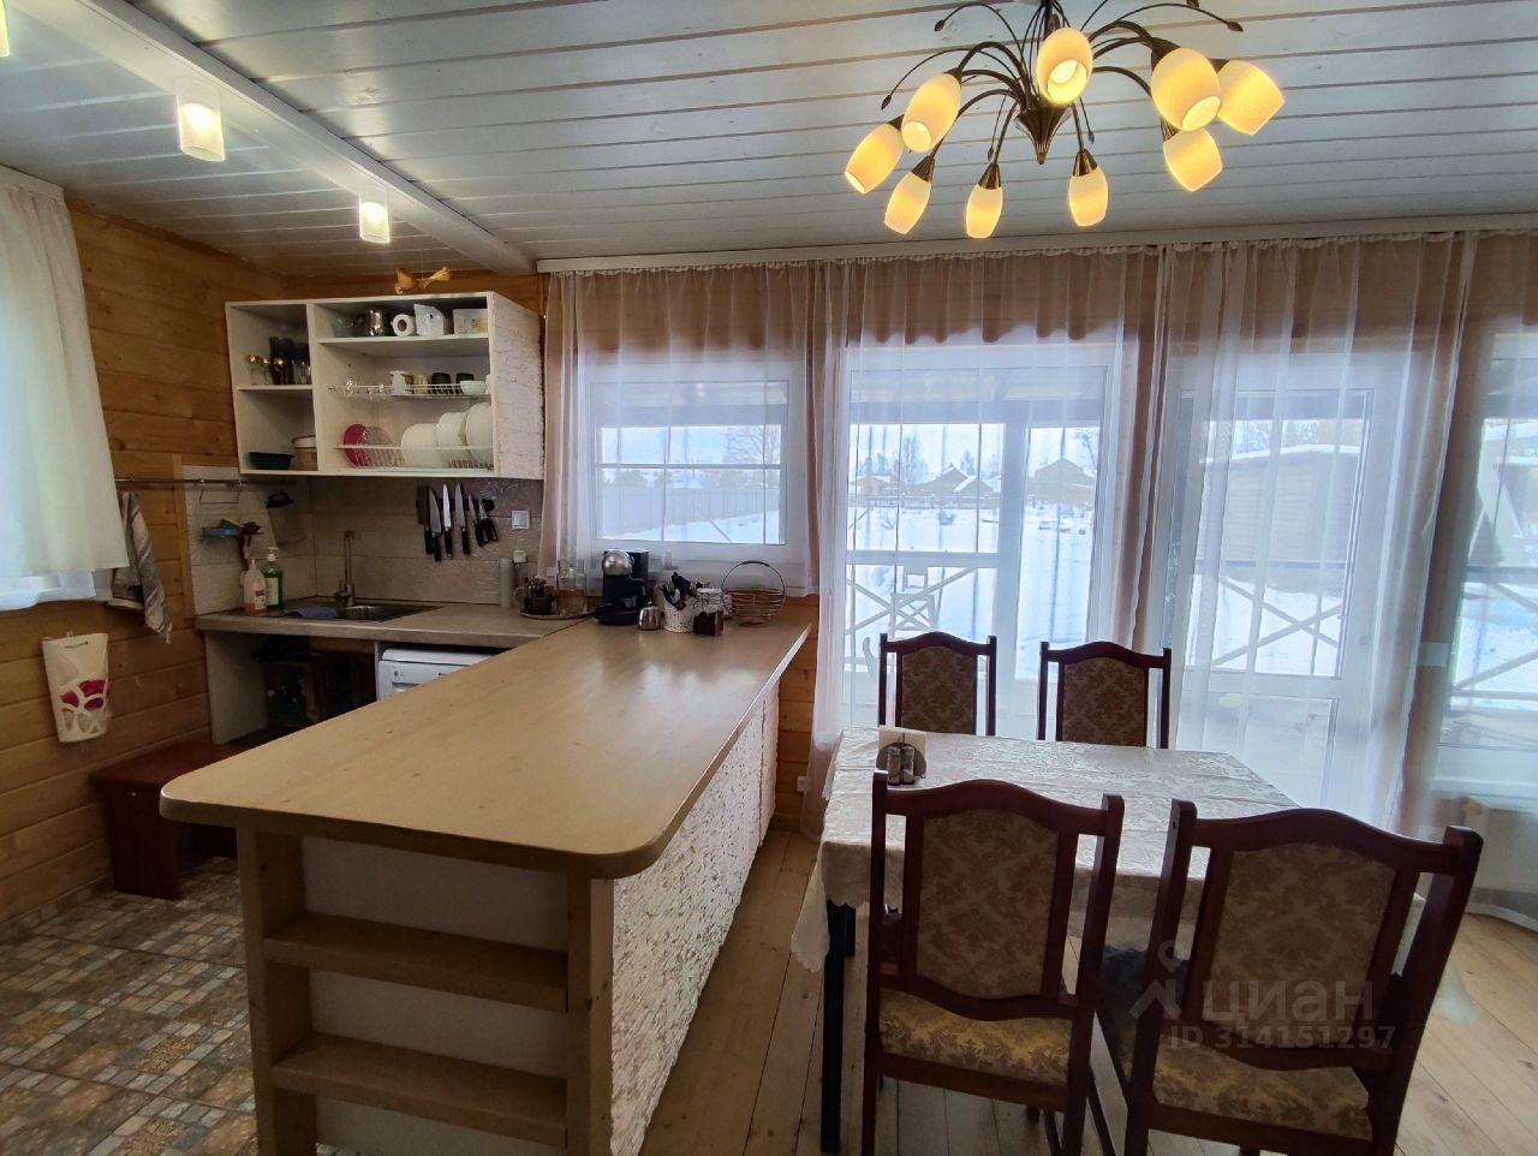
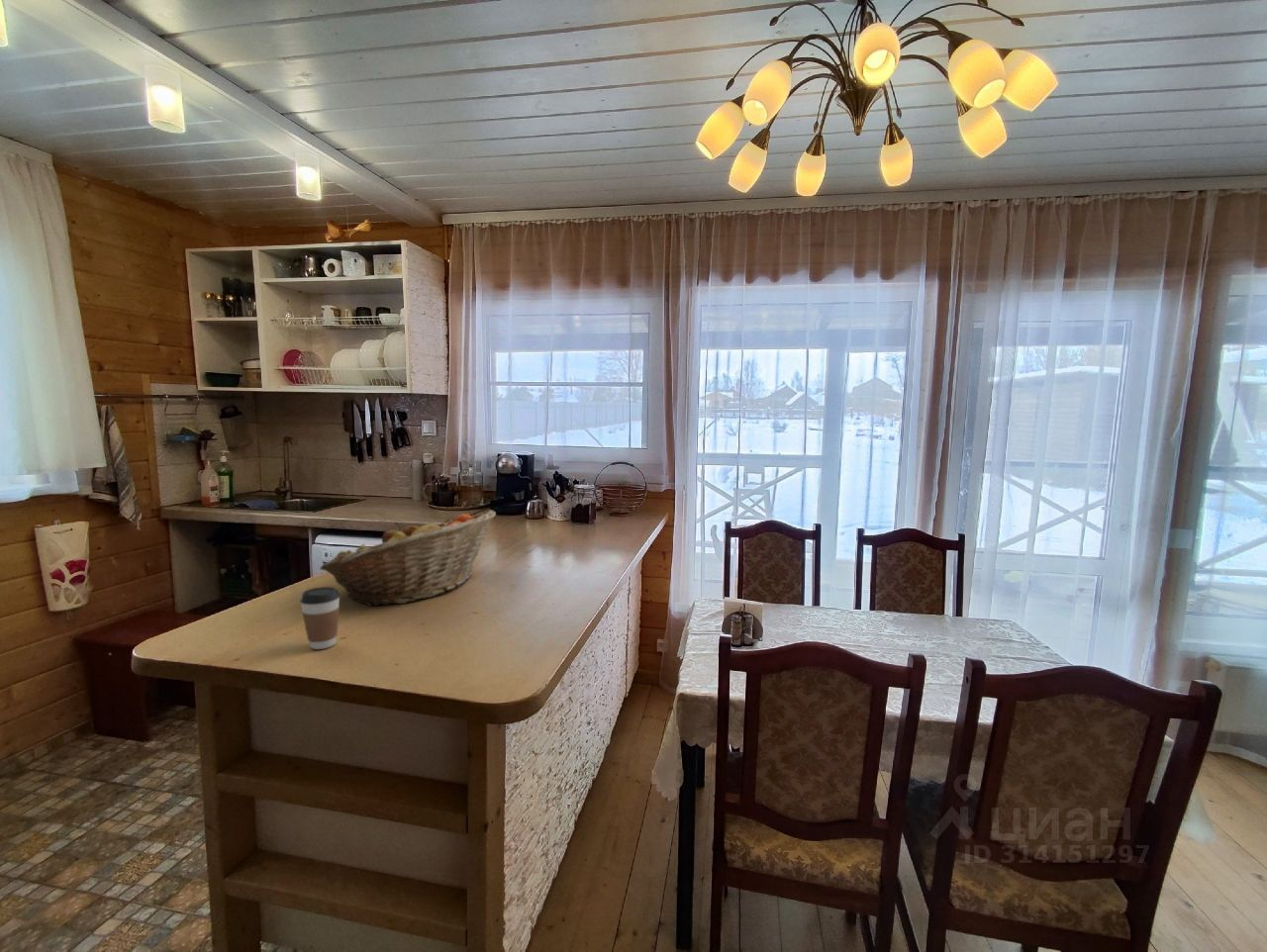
+ coffee cup [299,586,341,650]
+ fruit basket [319,509,497,608]
